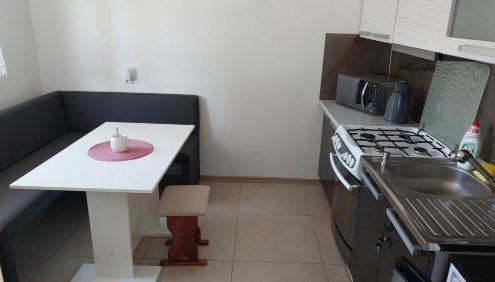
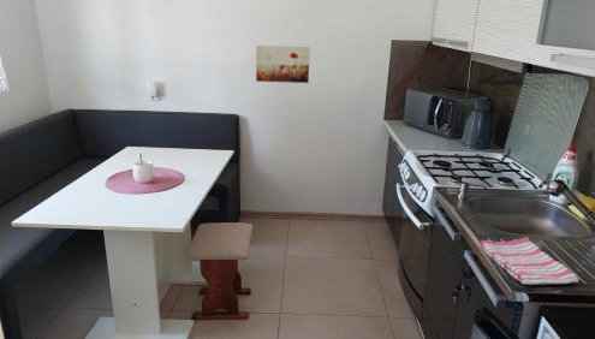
+ dish towel [478,236,579,286]
+ wall art [255,44,311,84]
